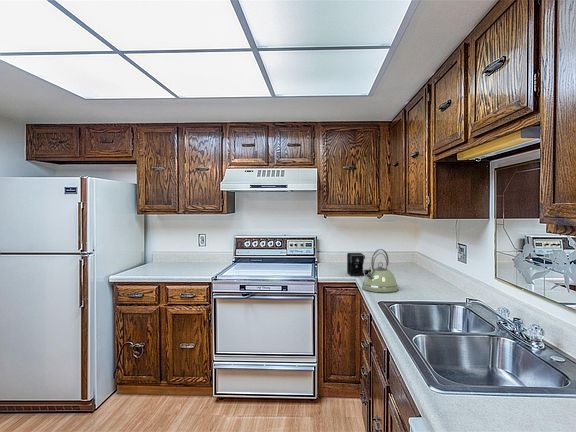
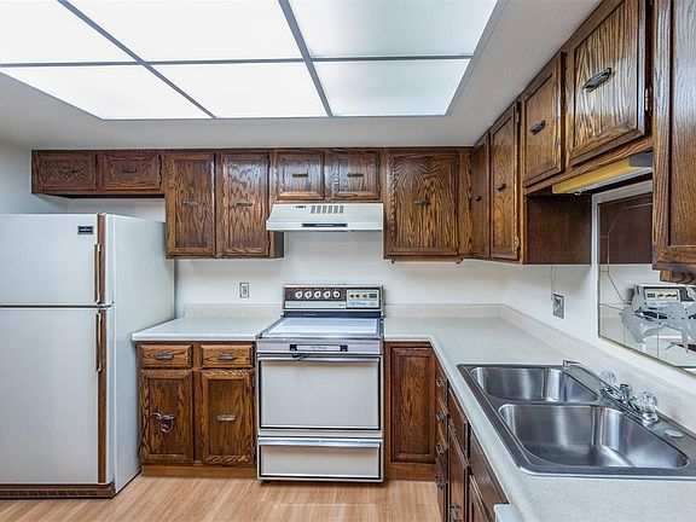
- coffee maker [346,252,366,277]
- kettle [361,248,399,294]
